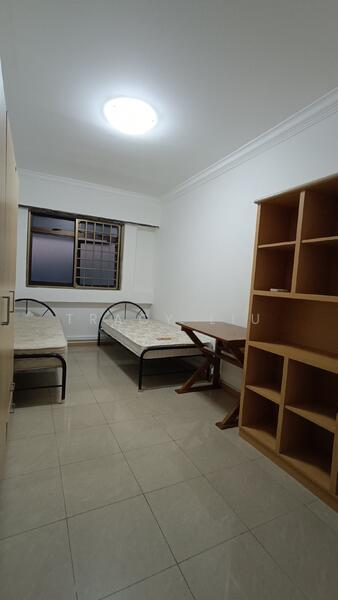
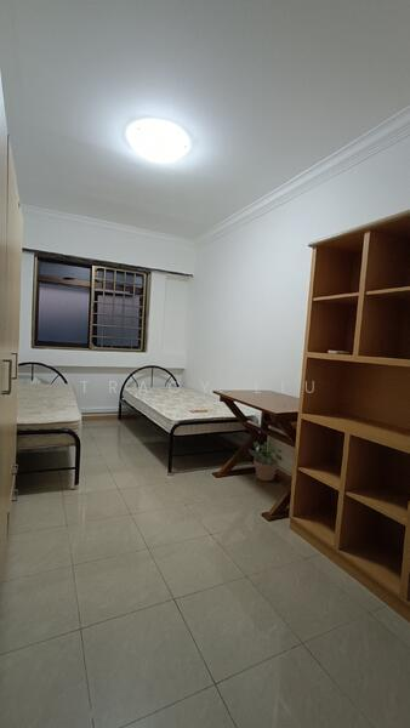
+ potted plant [249,440,286,482]
